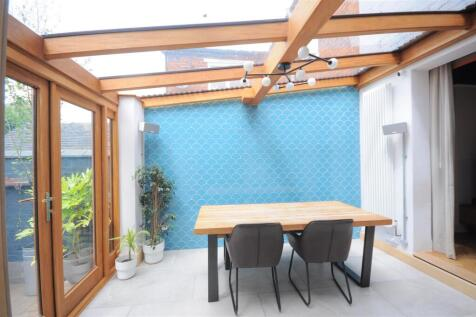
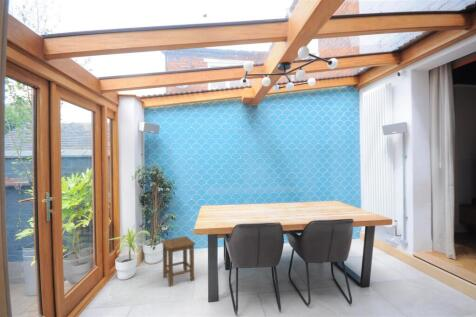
+ stool [160,235,196,288]
